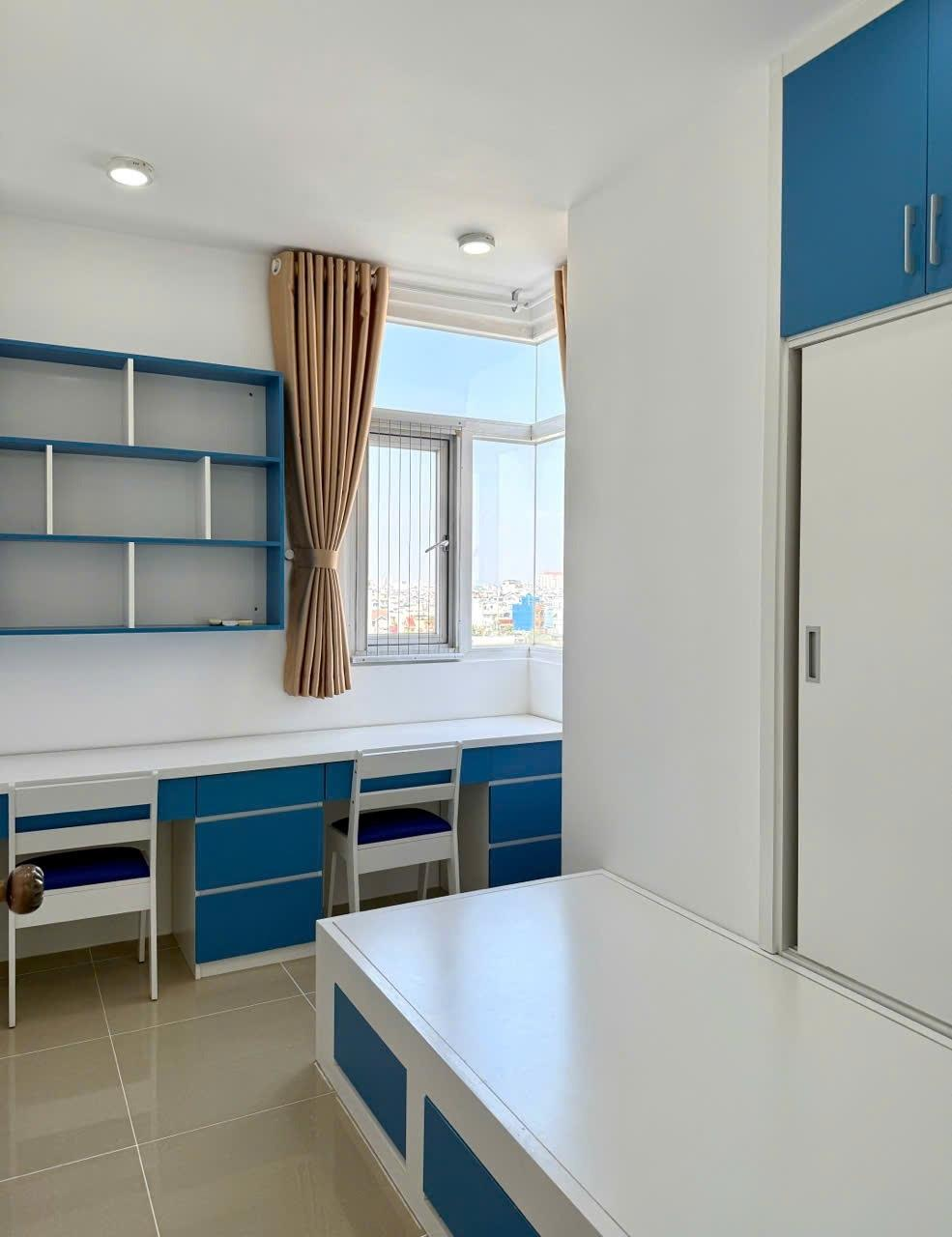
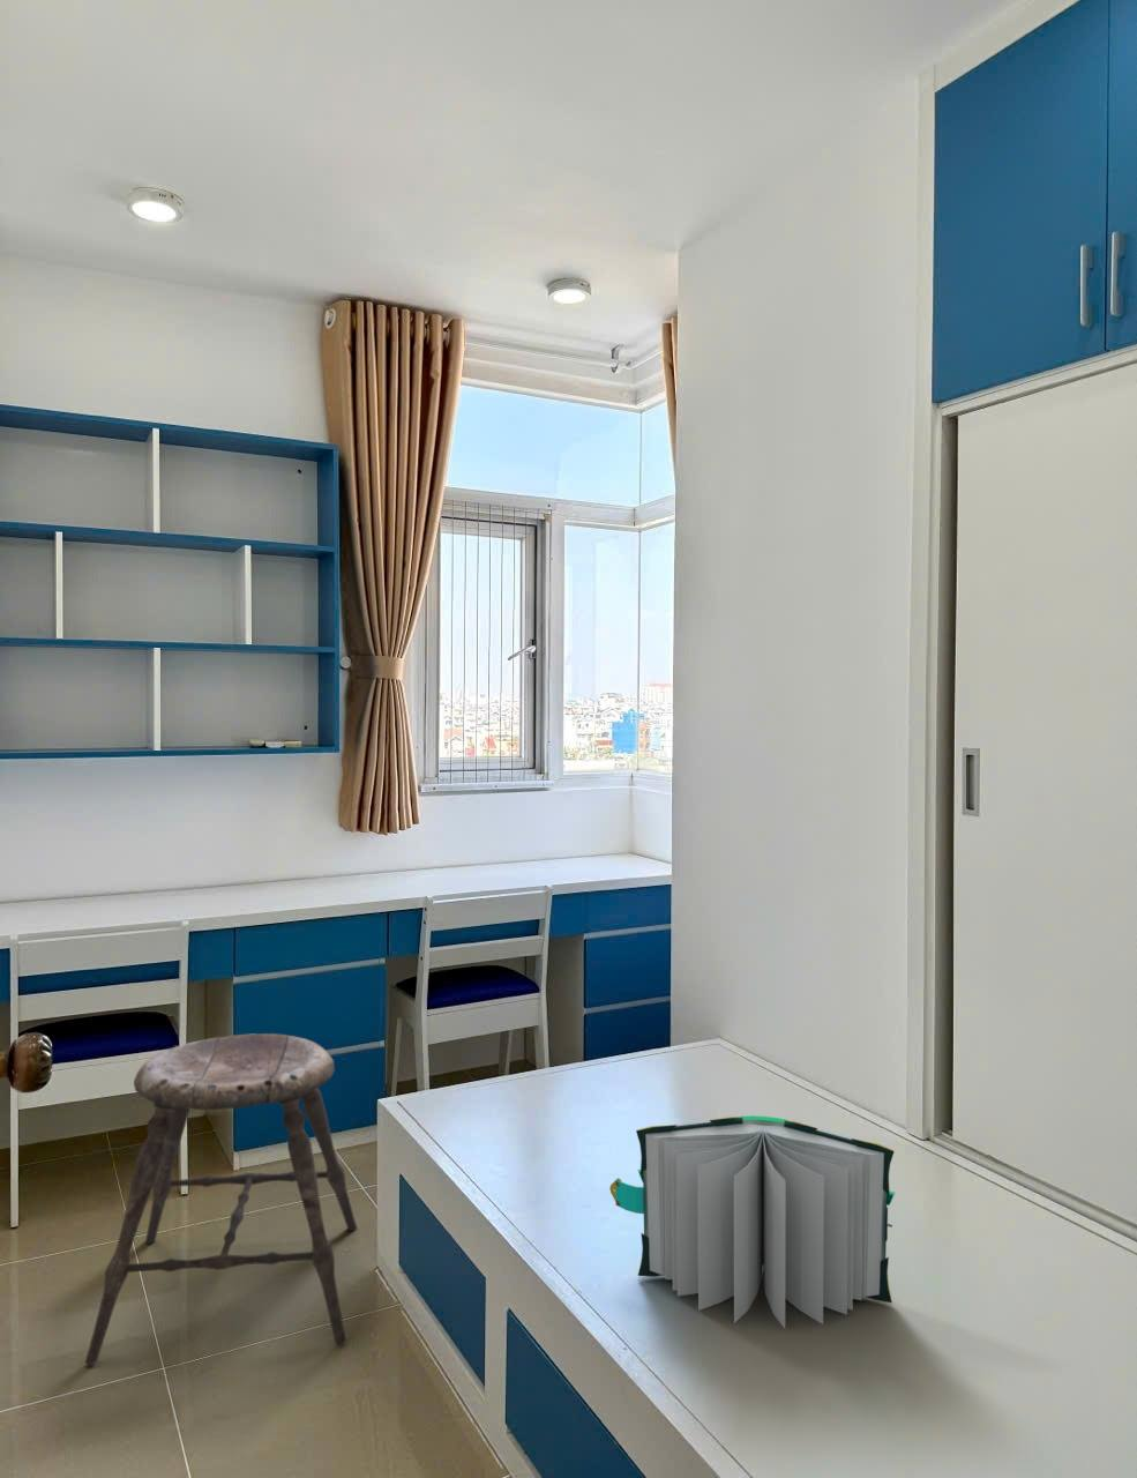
+ book [608,1115,896,1329]
+ stool [85,1032,358,1366]
